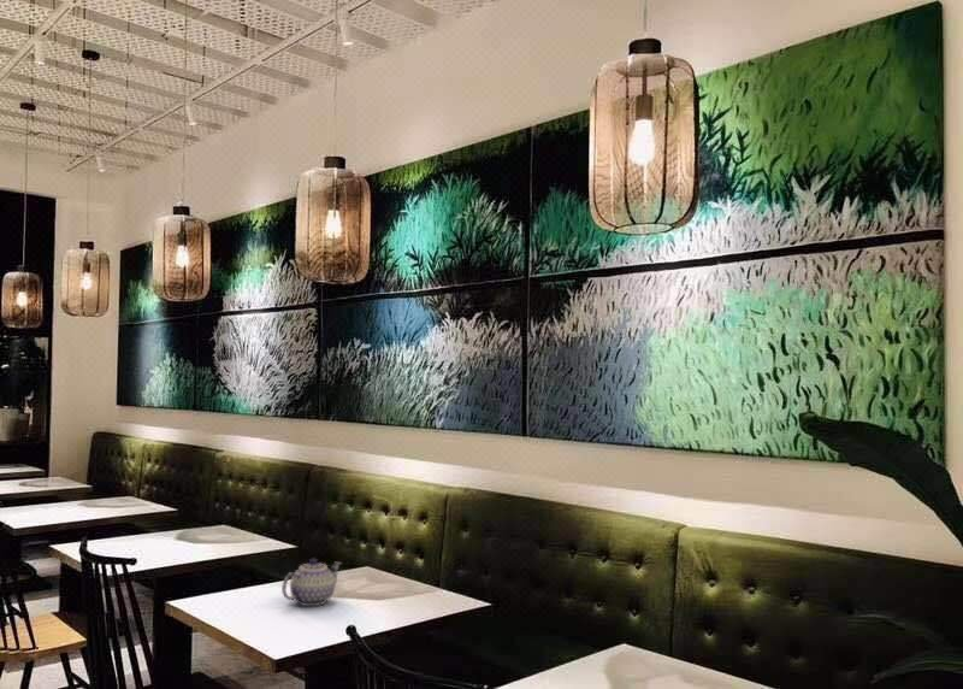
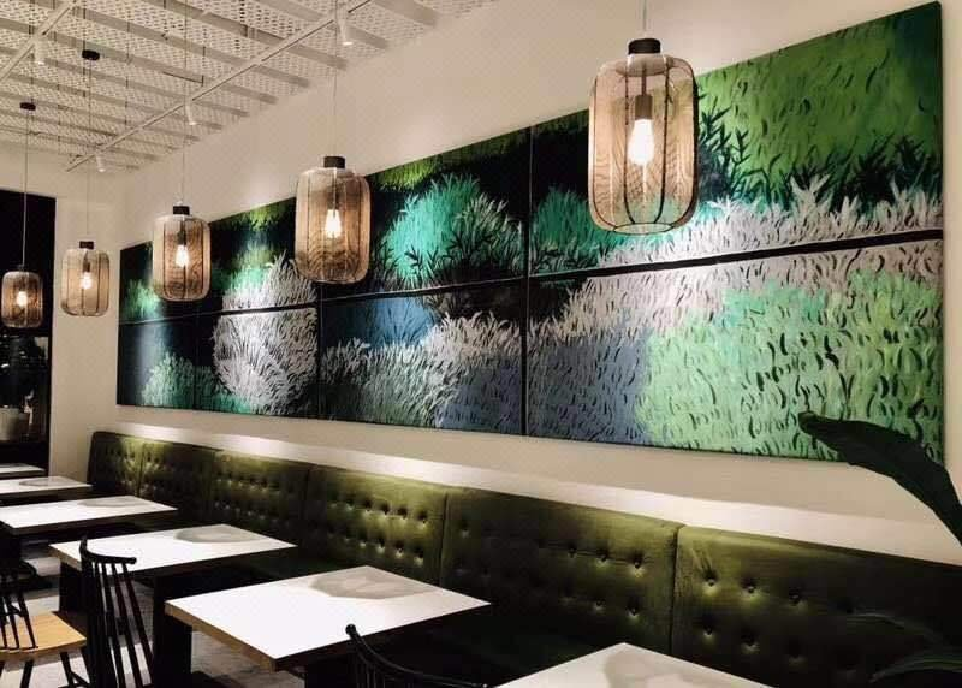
- teapot [280,558,343,607]
